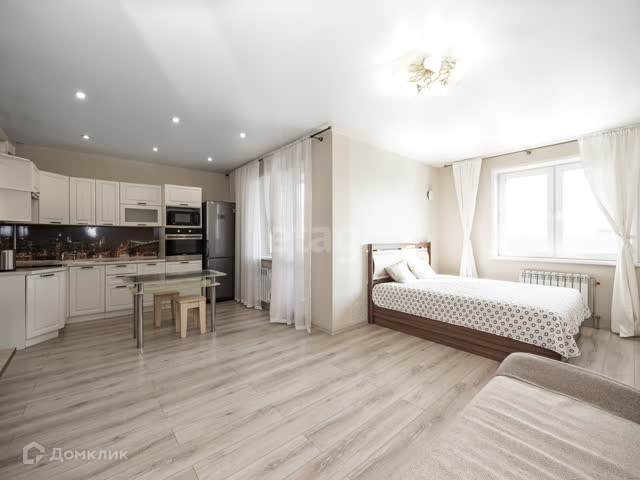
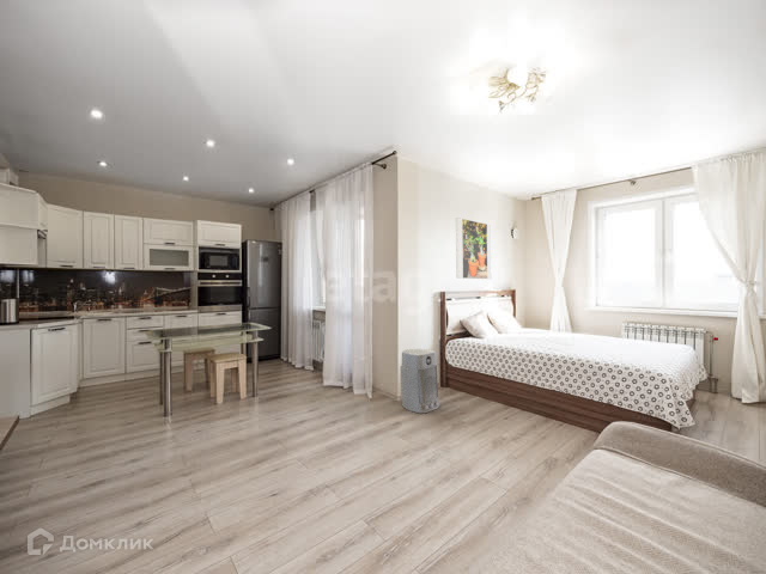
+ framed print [455,216,493,280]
+ air purifier [400,348,440,415]
